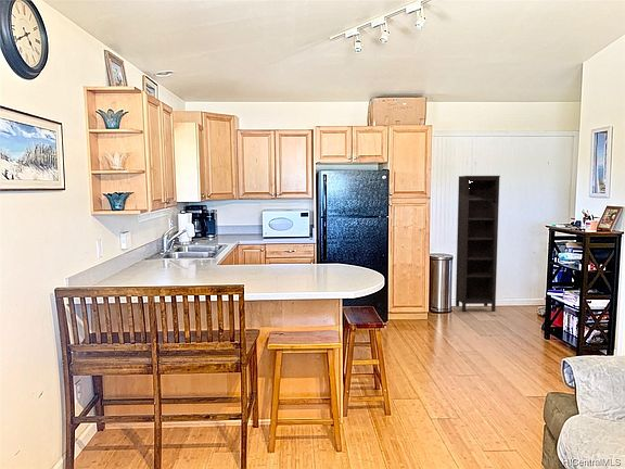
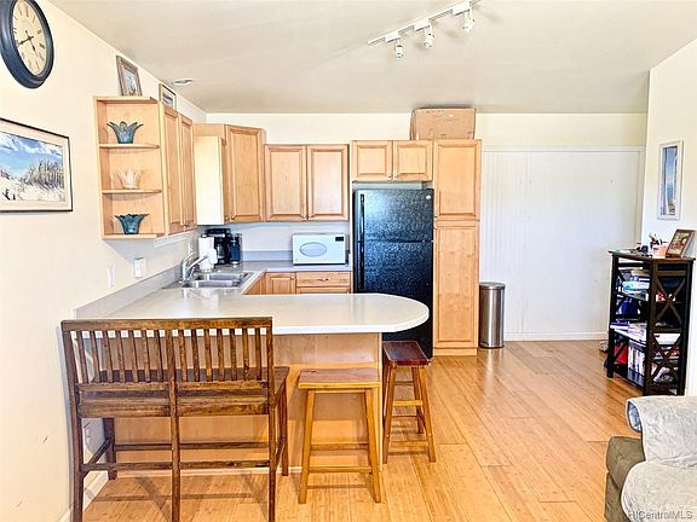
- bookcase [455,175,501,313]
